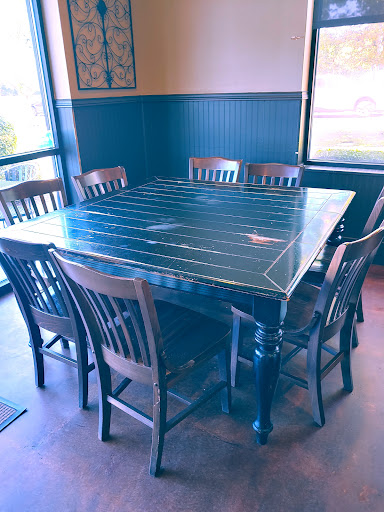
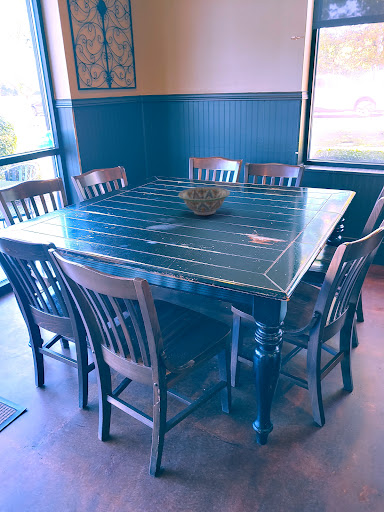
+ decorative bowl [178,186,231,216]
